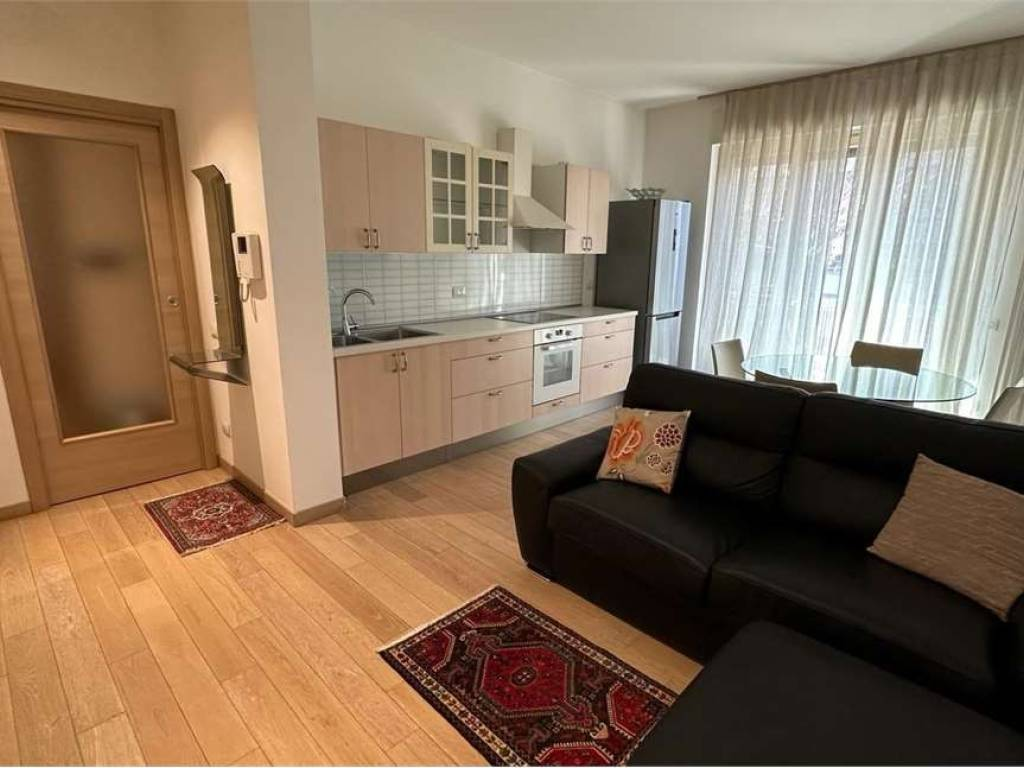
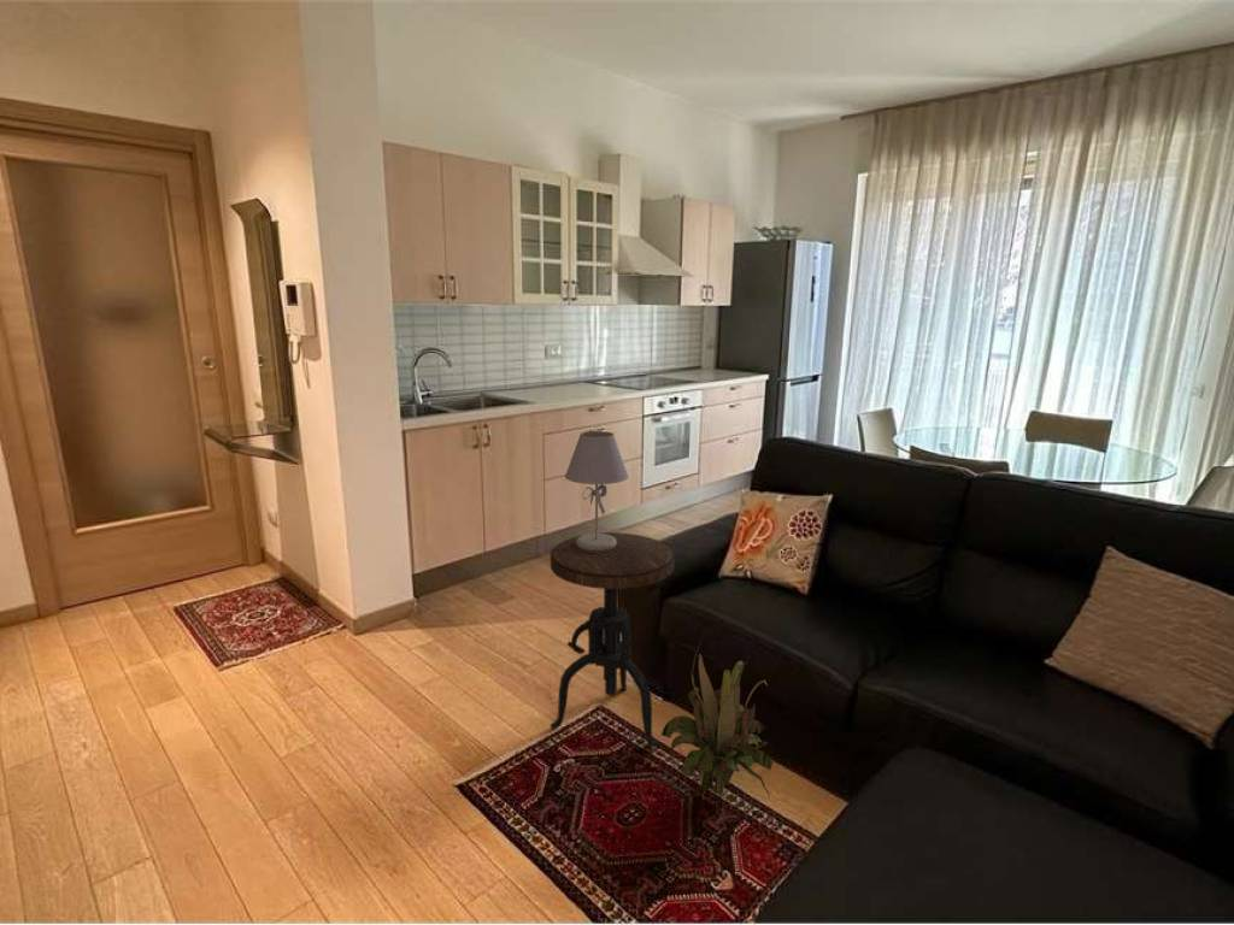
+ side table [550,531,676,748]
+ table lamp [564,430,630,552]
+ decorative plant [660,635,775,802]
